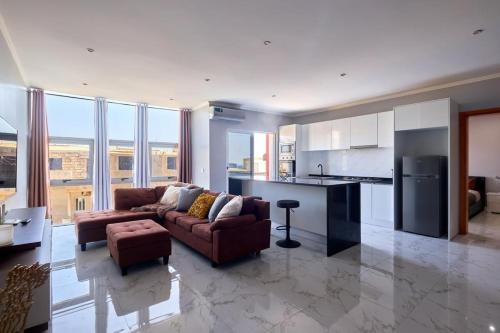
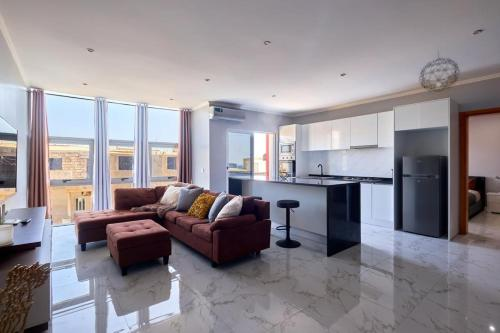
+ pendant light [418,49,461,93]
